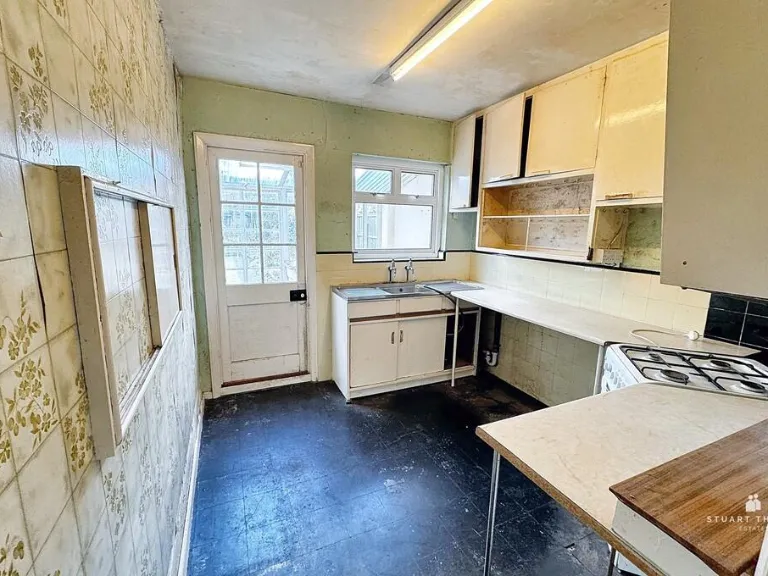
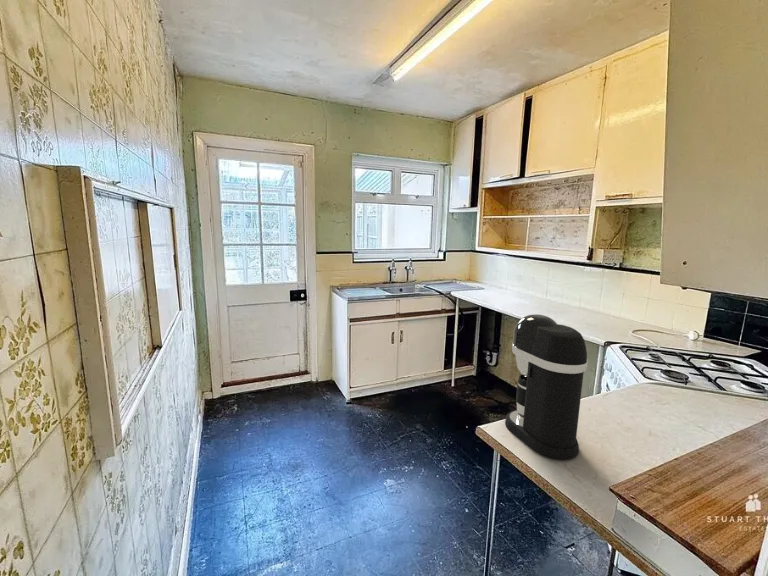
+ coffee maker [504,313,589,460]
